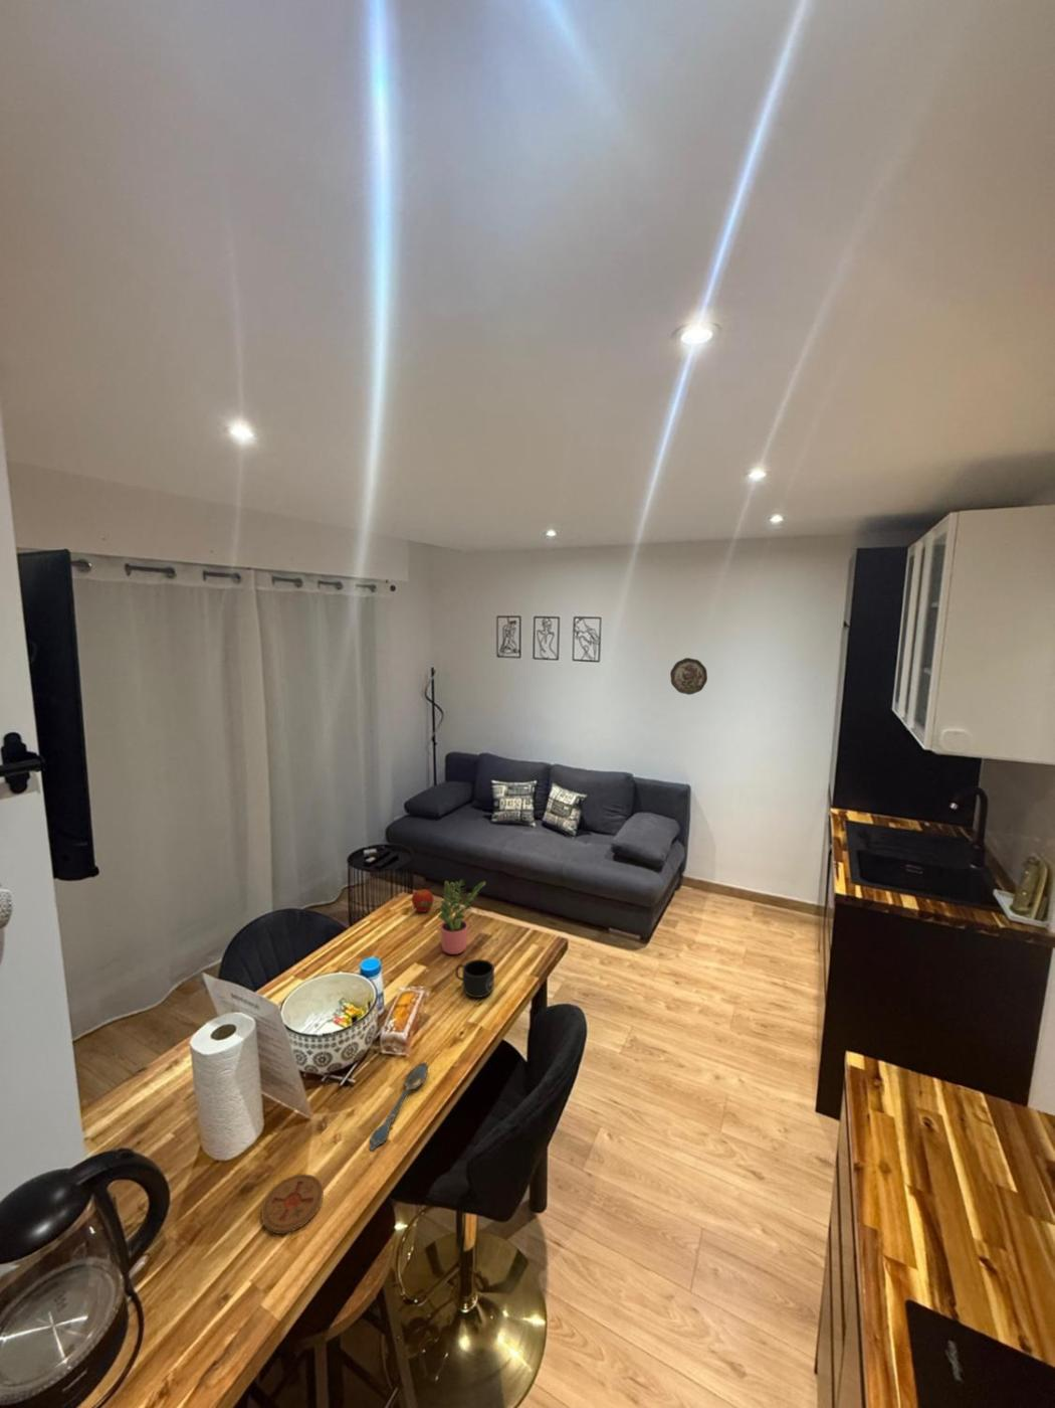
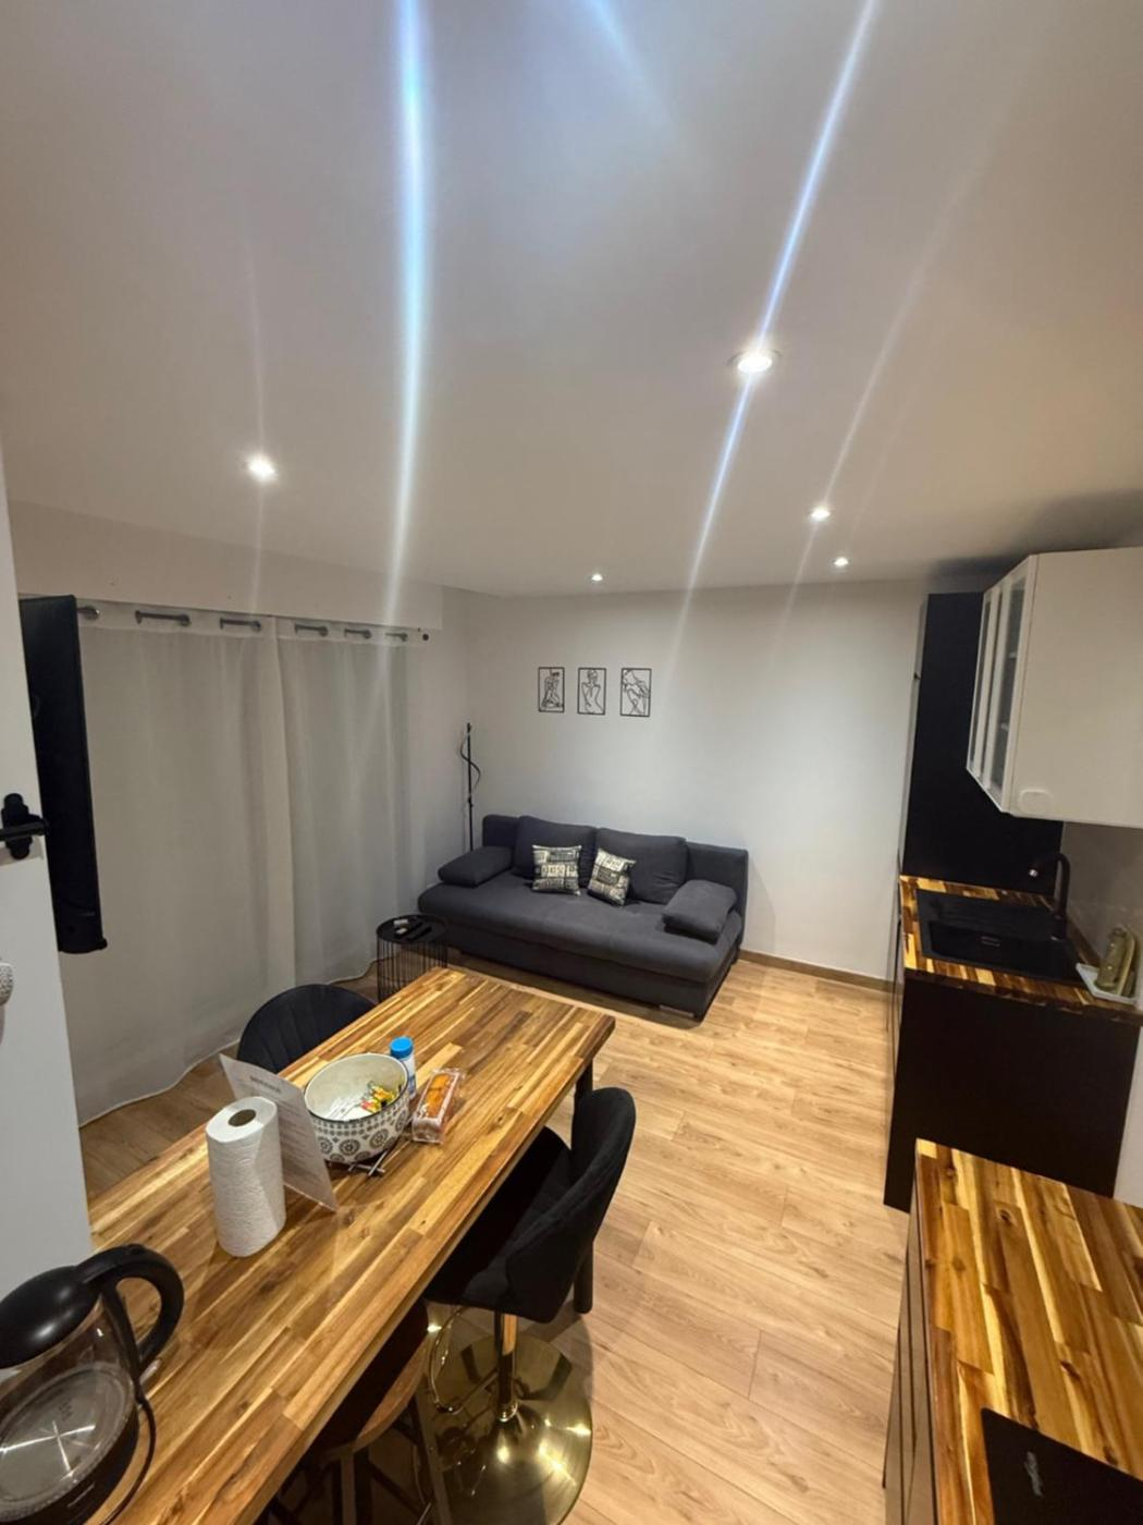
- mug [454,959,495,999]
- coaster [260,1173,325,1235]
- spoon [369,1061,429,1152]
- apple [411,888,434,914]
- potted plant [417,879,486,956]
- decorative plate [669,656,708,696]
